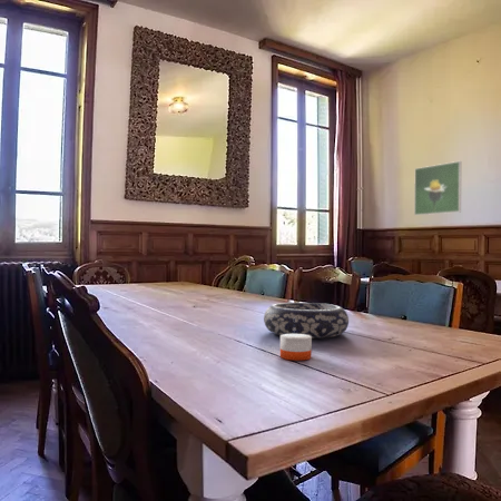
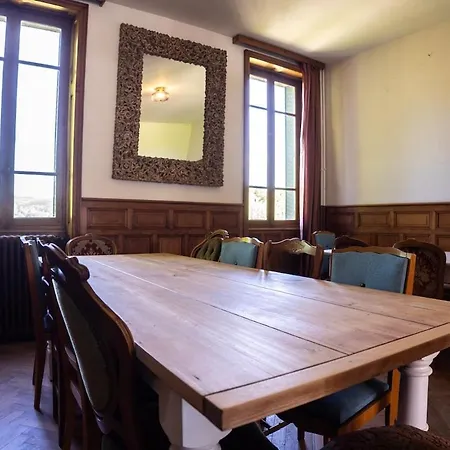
- candle [279,318,313,362]
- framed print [413,160,462,216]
- decorative bowl [263,302,350,340]
